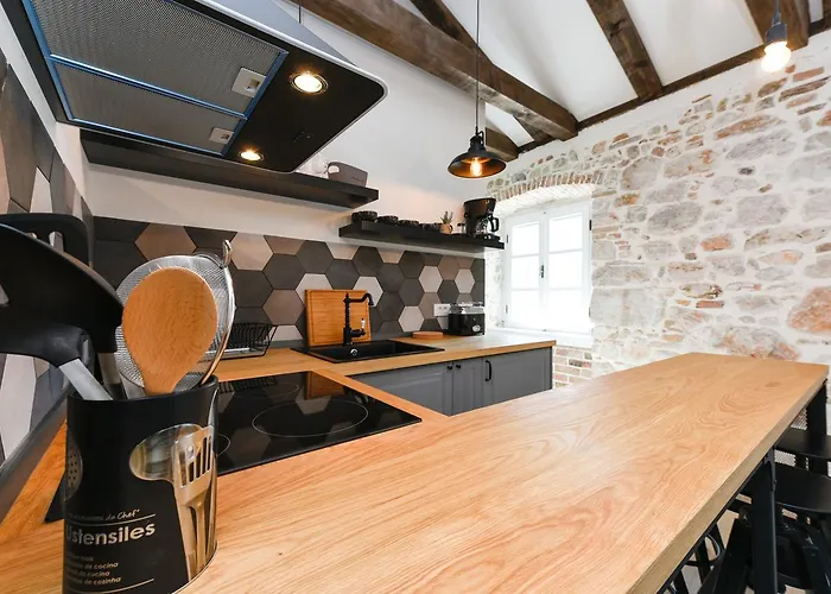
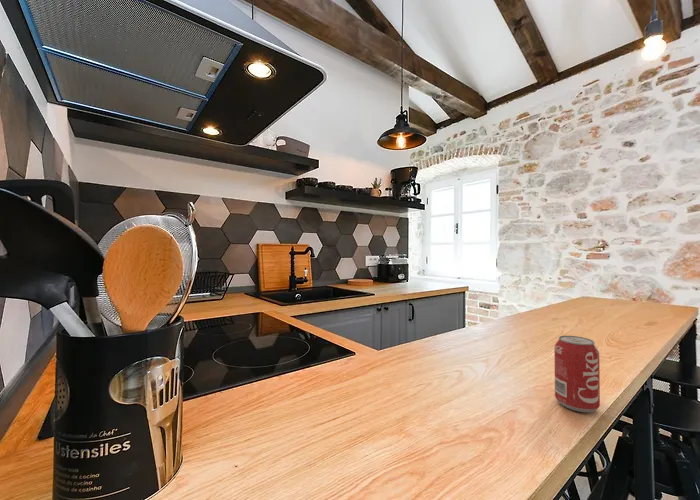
+ beverage can [553,335,601,413]
